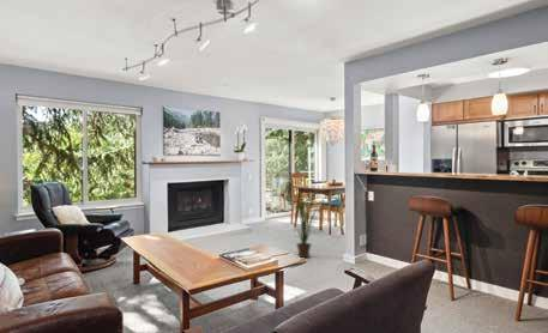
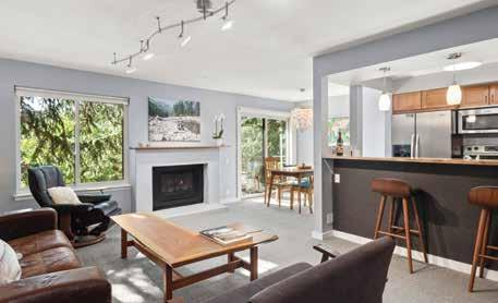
- house plant [293,187,327,259]
